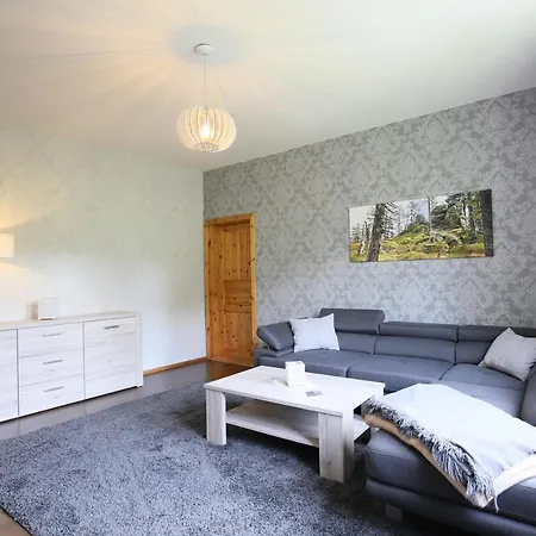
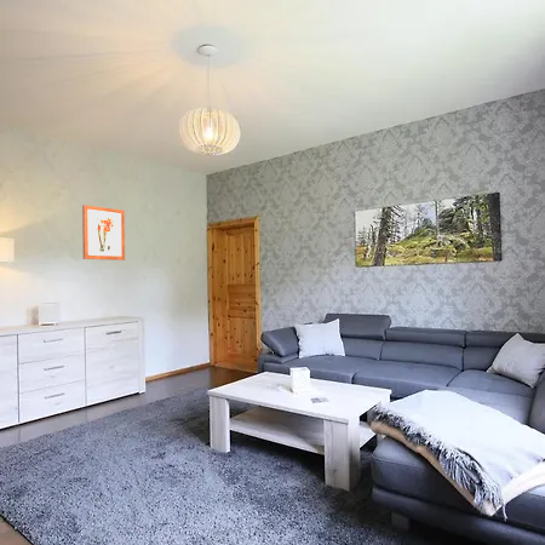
+ wall art [81,203,126,262]
